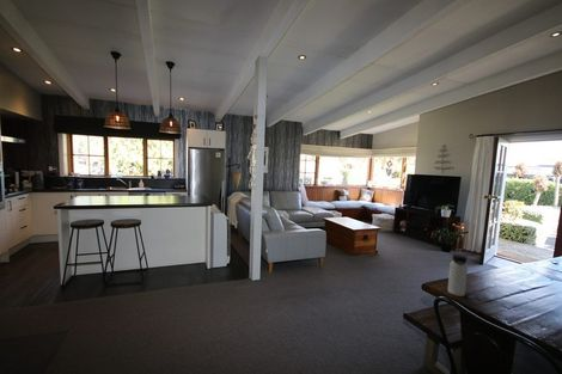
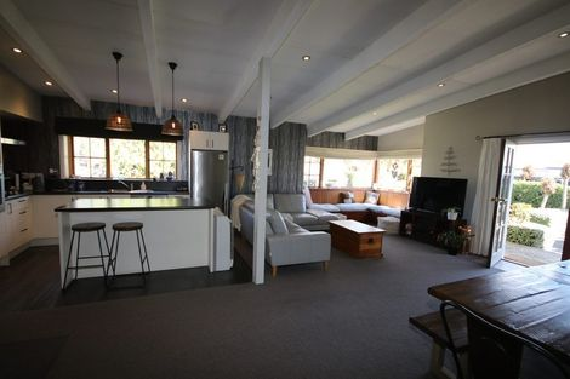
- water bottle [447,253,469,298]
